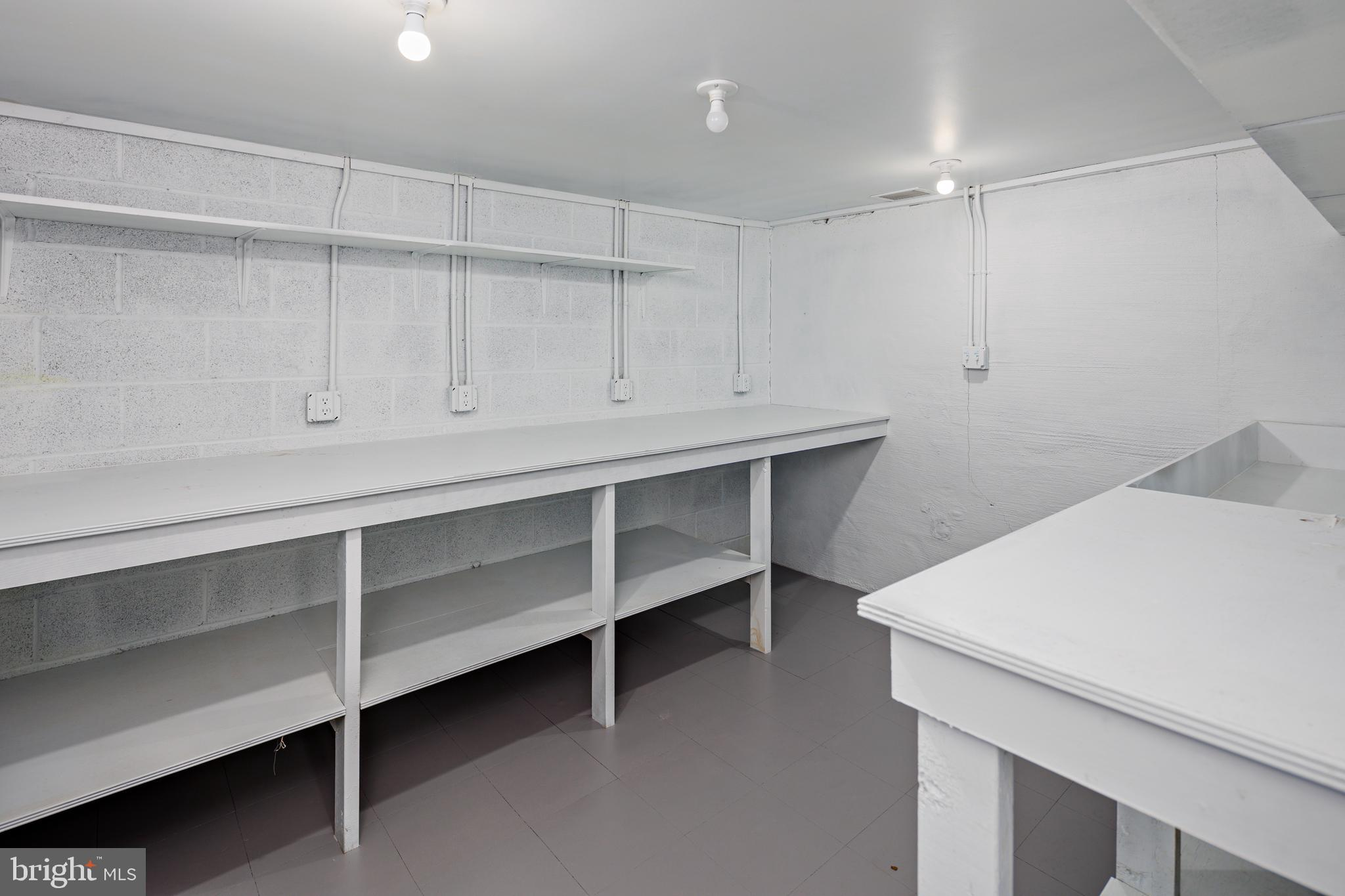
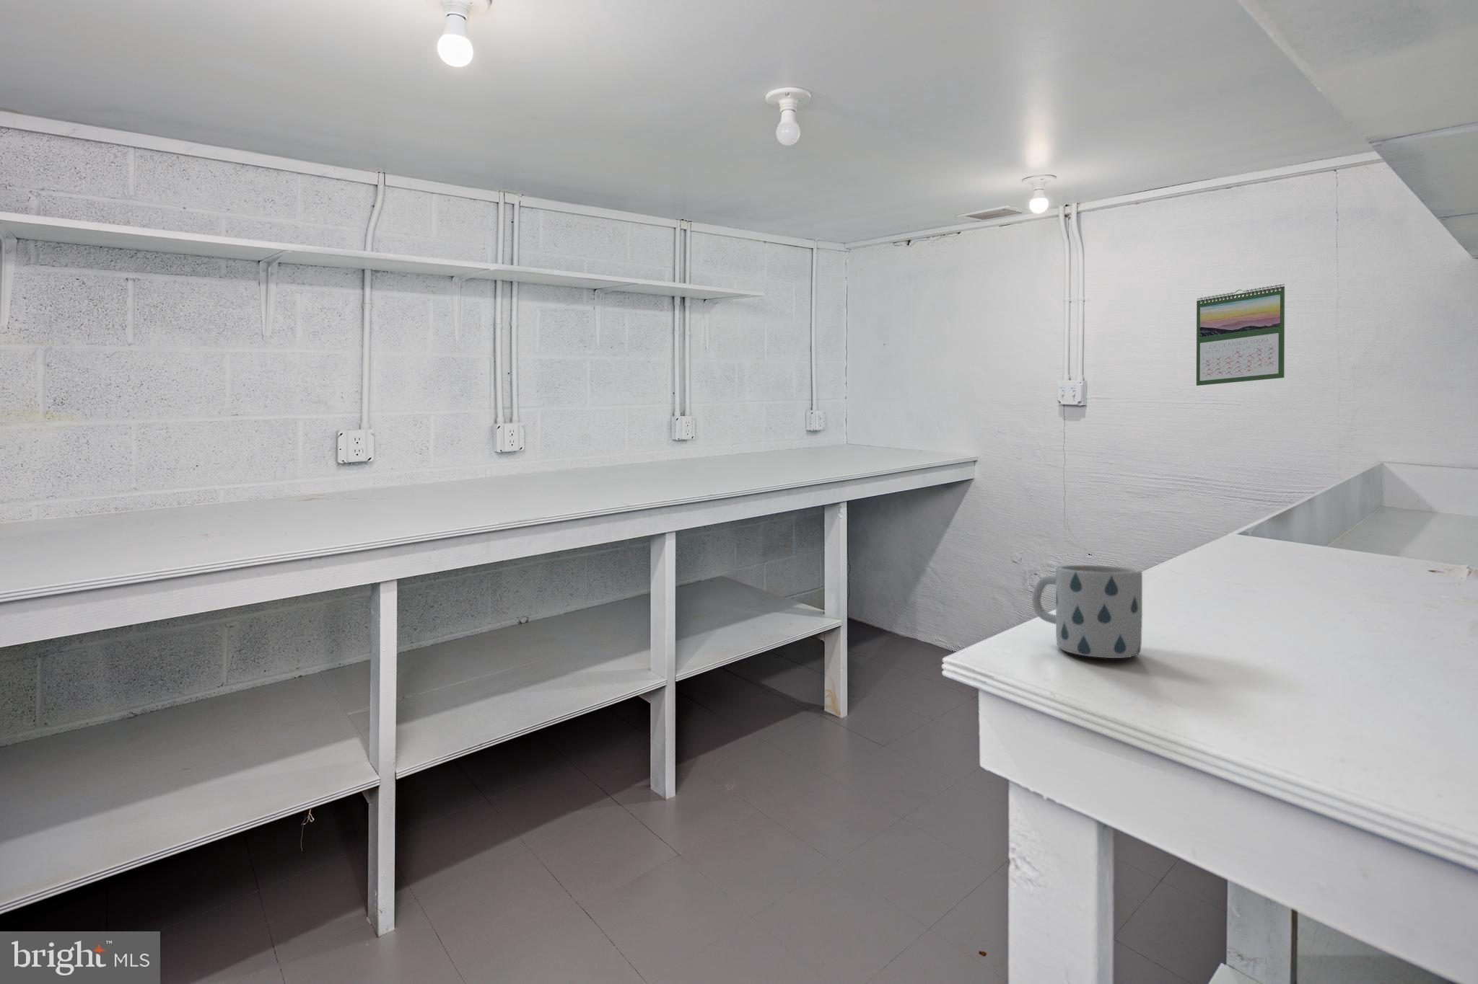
+ calendar [1196,283,1286,387]
+ mug [1031,564,1143,659]
